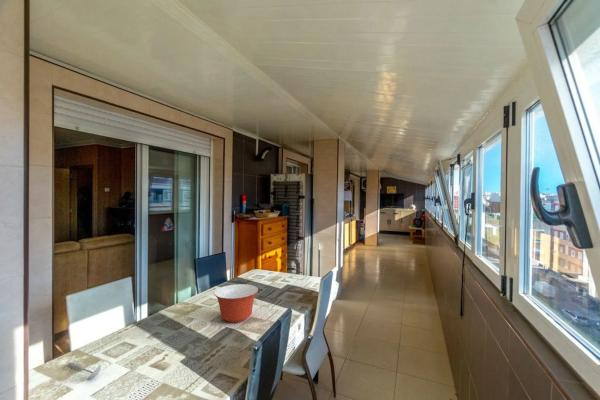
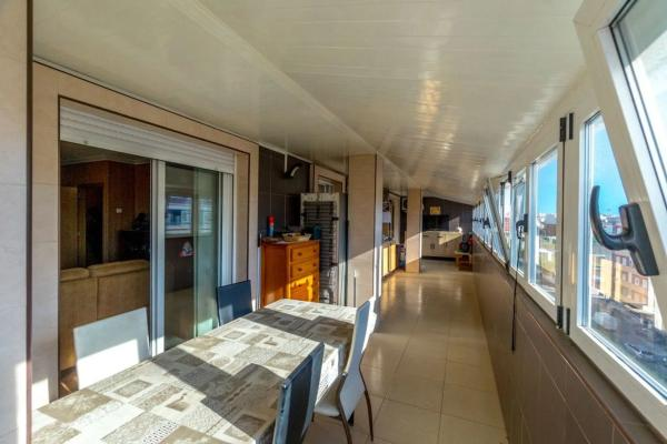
- mixing bowl [213,283,259,324]
- spoon [67,362,102,381]
